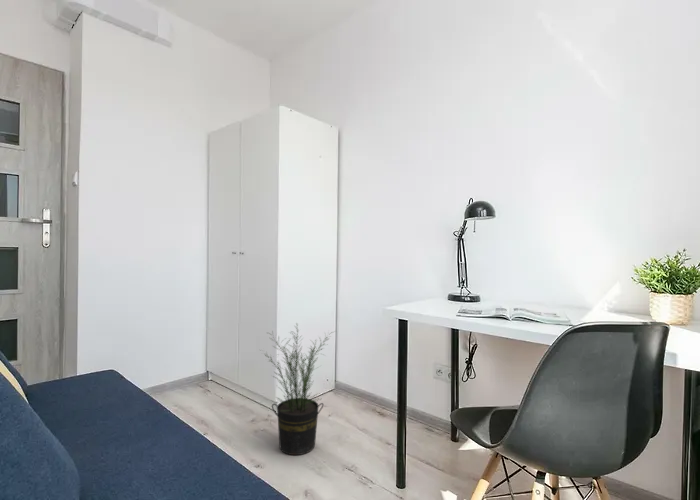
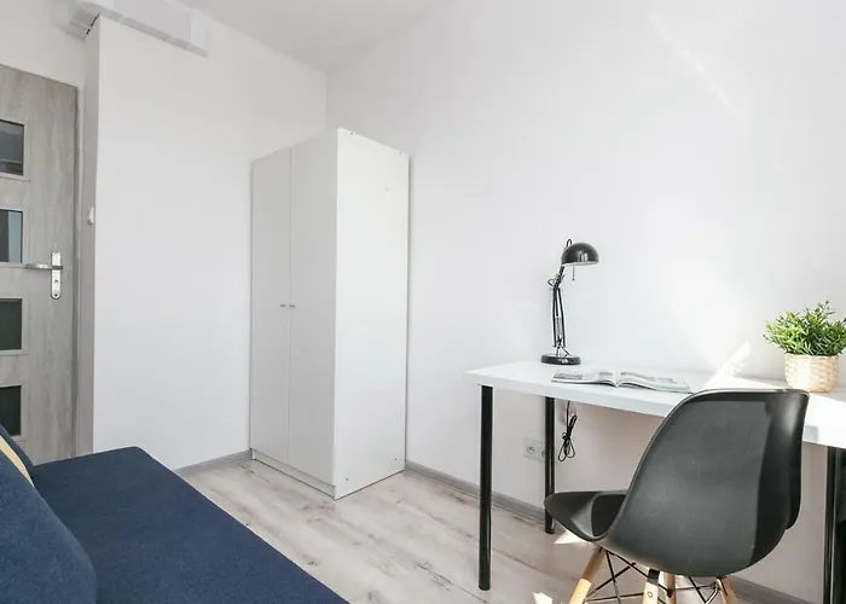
- potted plant [260,321,337,456]
